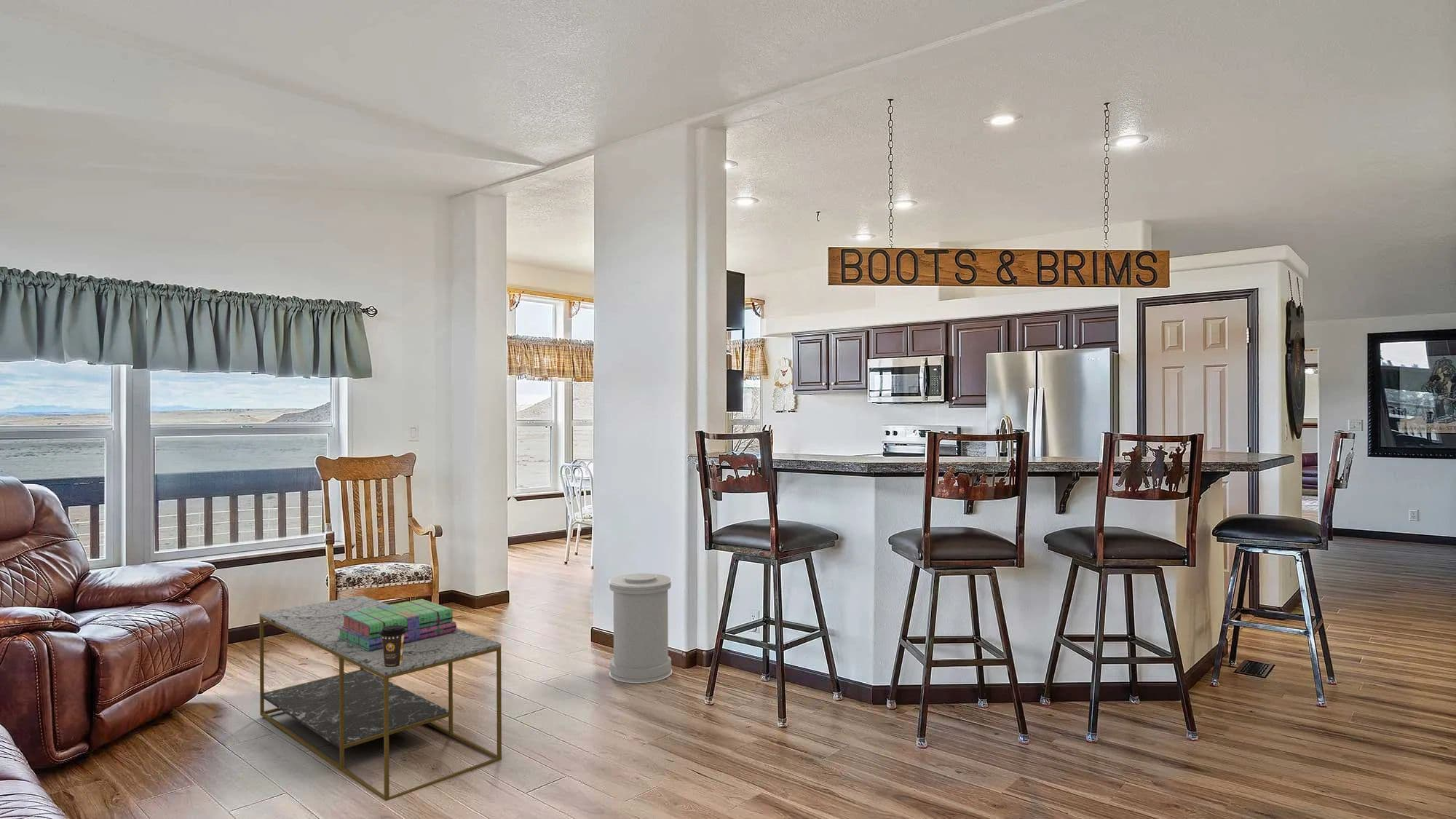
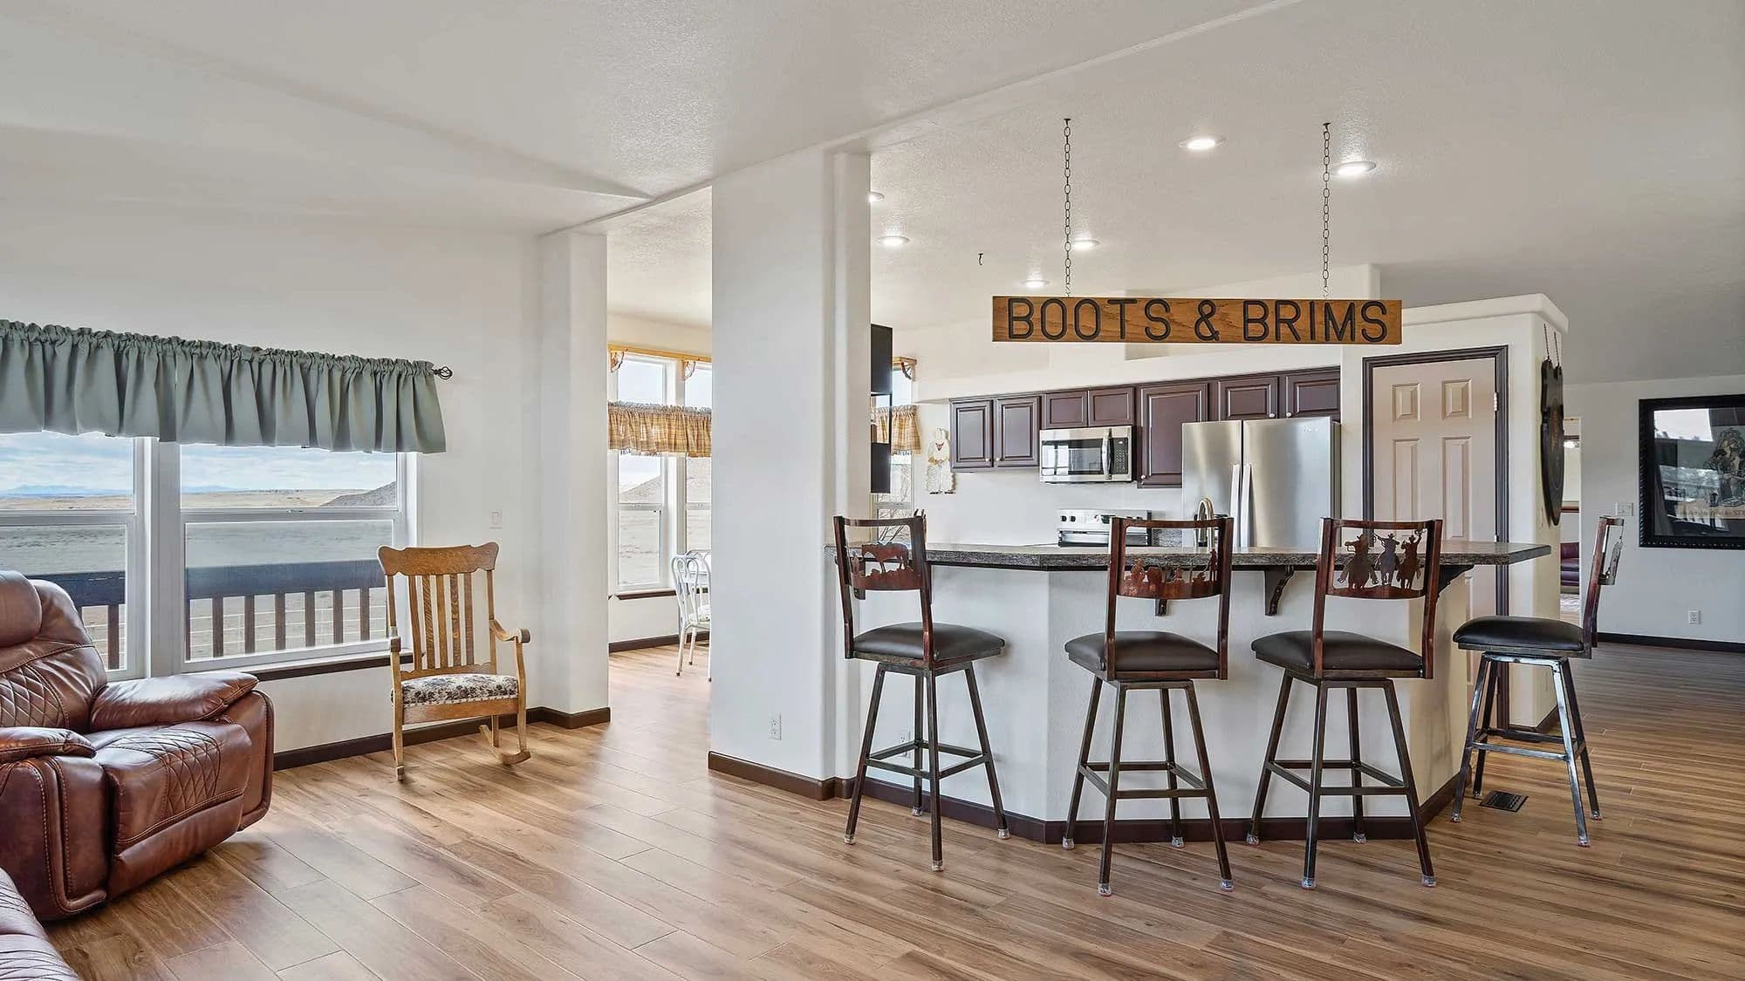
- coffee cup [380,625,406,668]
- coffee table [259,595,502,802]
- stack of books [338,598,457,651]
- trash can [608,573,673,684]
